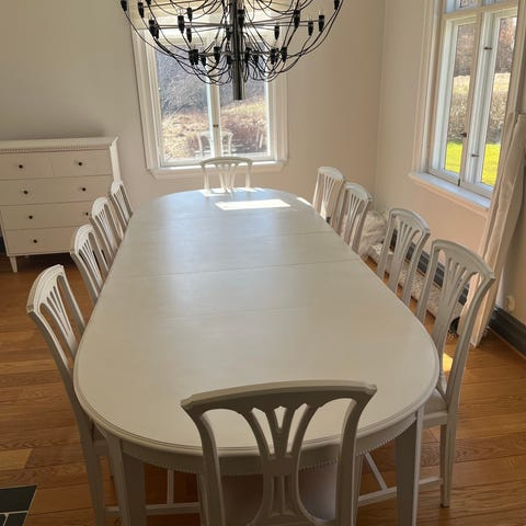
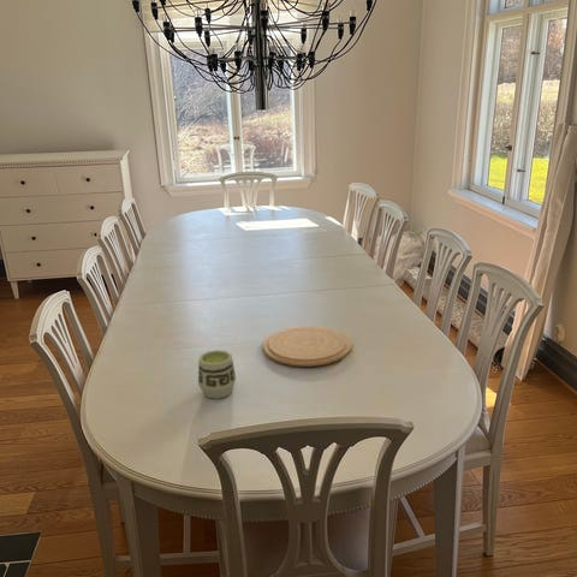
+ plate [262,326,352,368]
+ cup [197,349,237,400]
